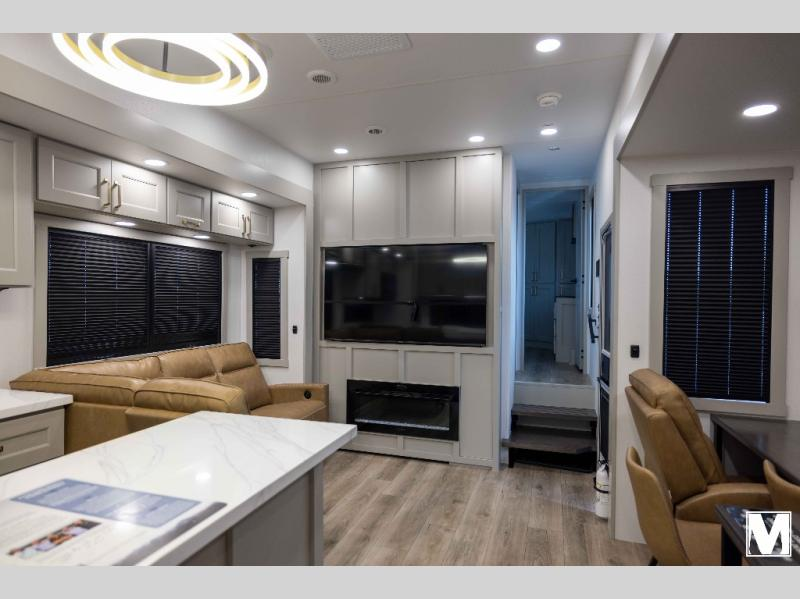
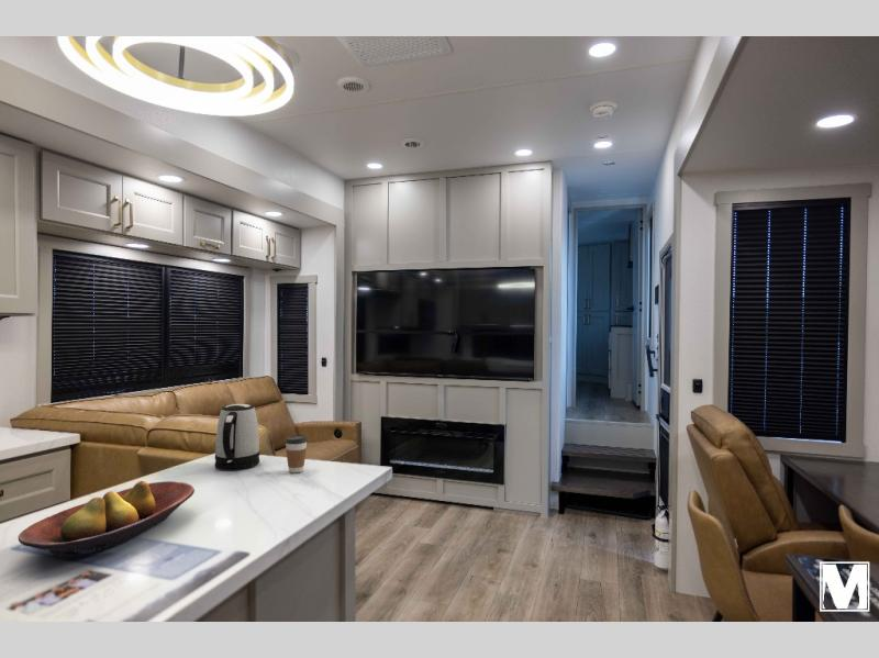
+ coffee cup [285,434,309,473]
+ kettle [214,403,260,471]
+ fruit bowl [18,480,196,561]
